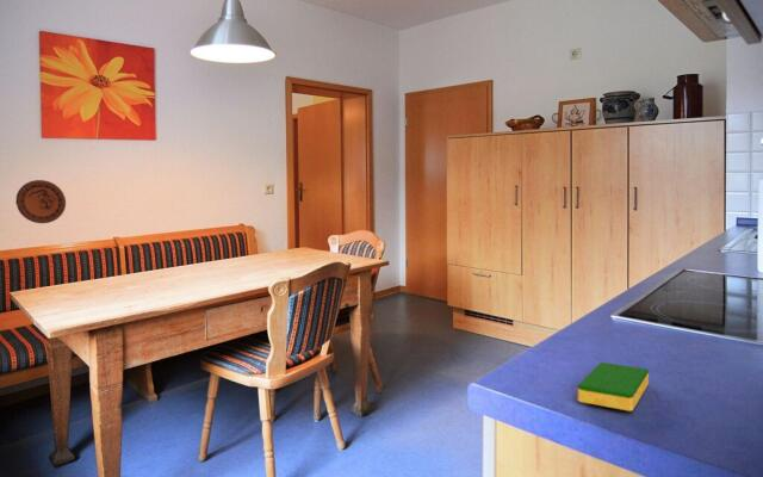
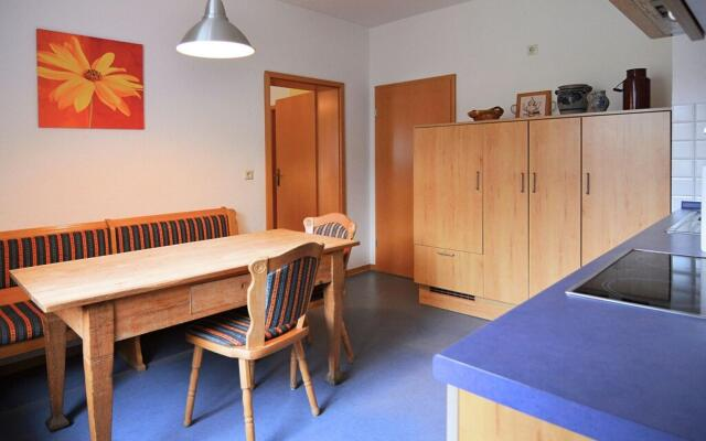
- dish sponge [577,361,650,413]
- decorative plate [14,179,67,224]
